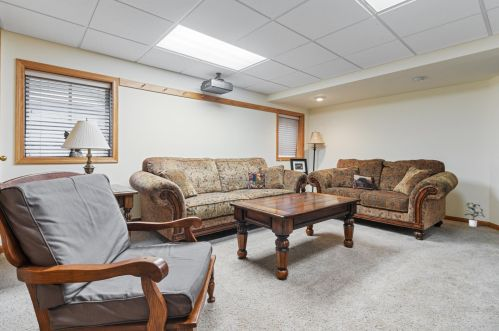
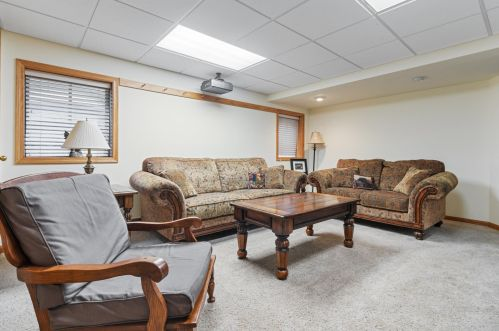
- potted plant [464,202,486,228]
